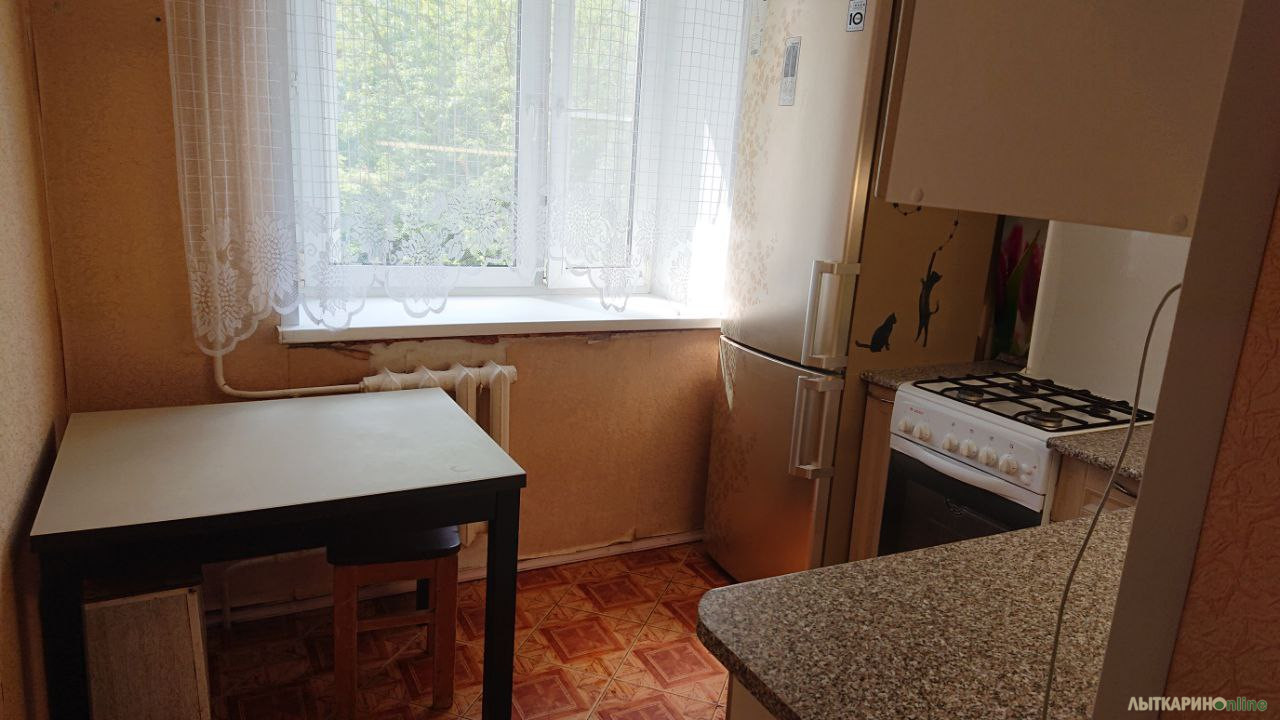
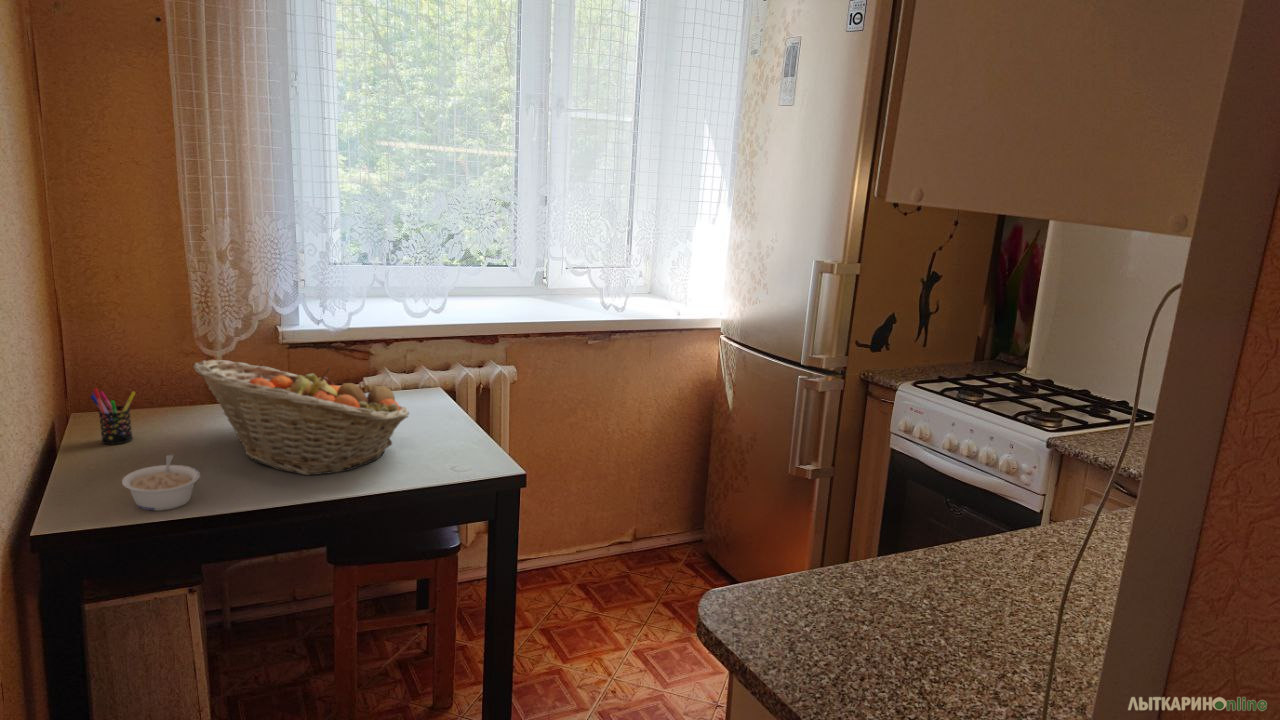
+ fruit basket [192,359,410,476]
+ pen holder [89,387,137,445]
+ legume [121,454,201,512]
